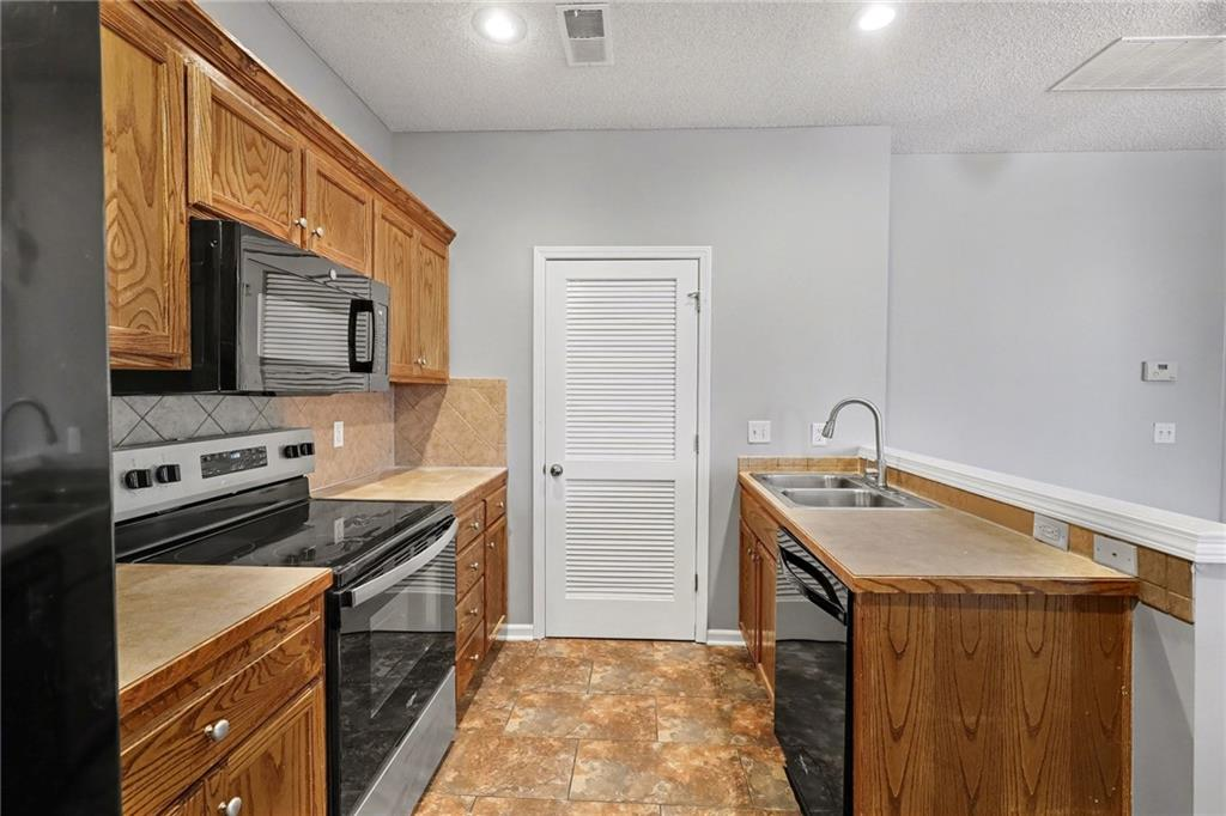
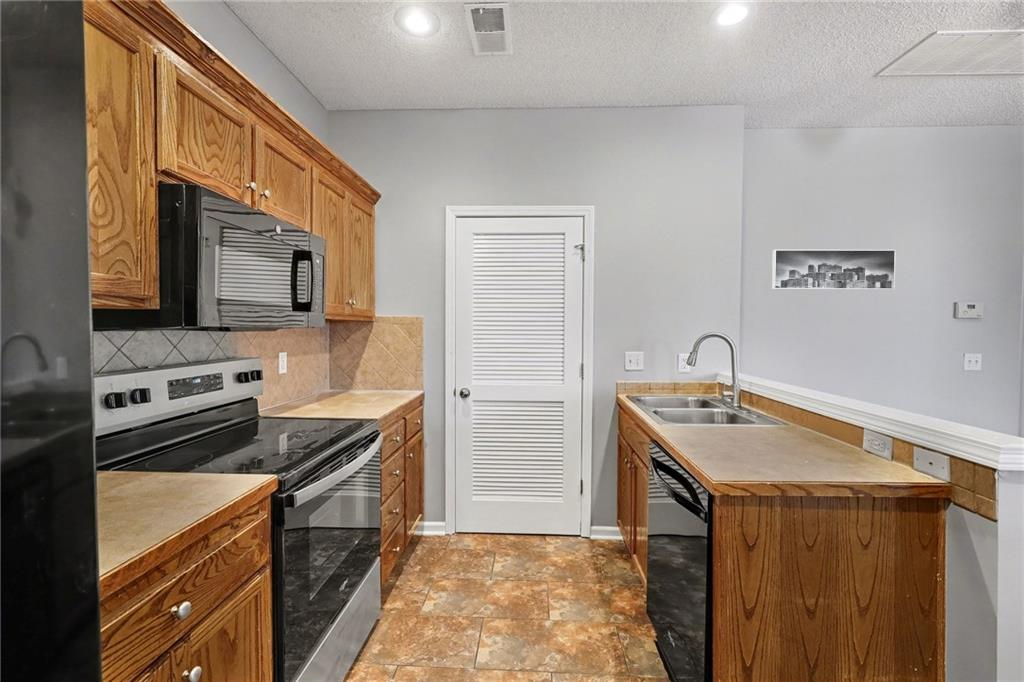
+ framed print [771,249,897,291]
